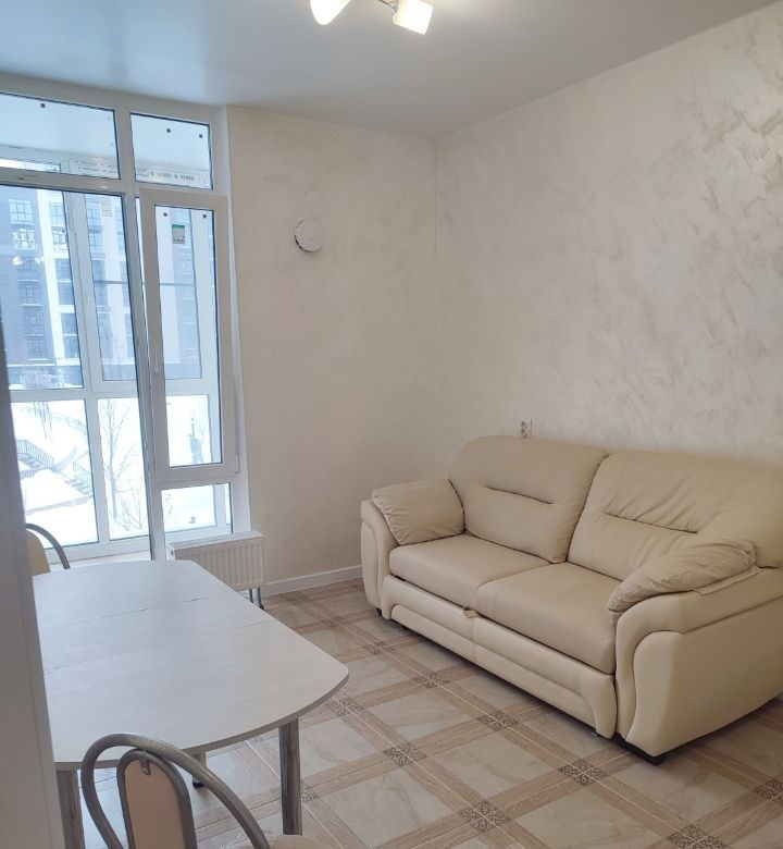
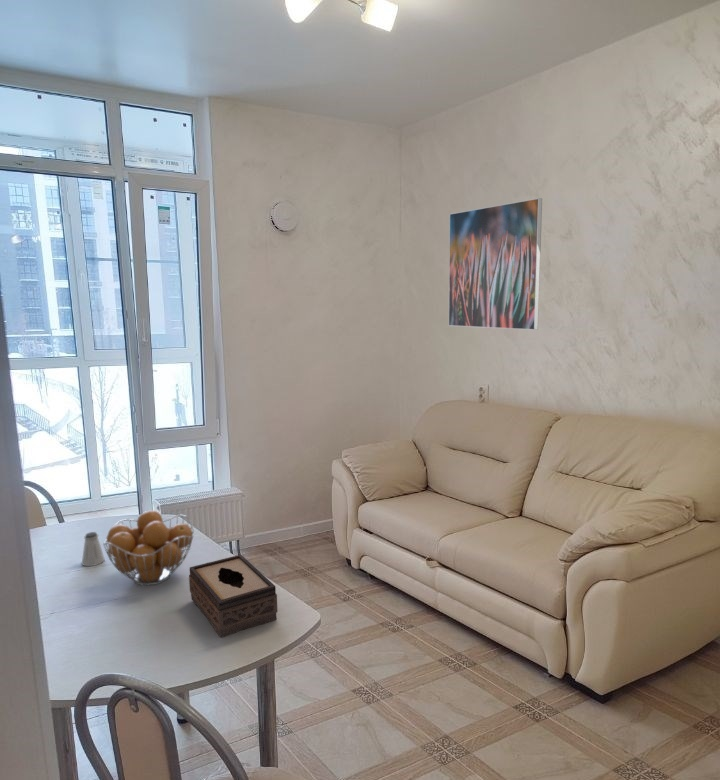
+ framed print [447,197,543,331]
+ fruit basket [102,509,195,586]
+ saltshaker [81,531,106,567]
+ tissue box [188,554,278,639]
